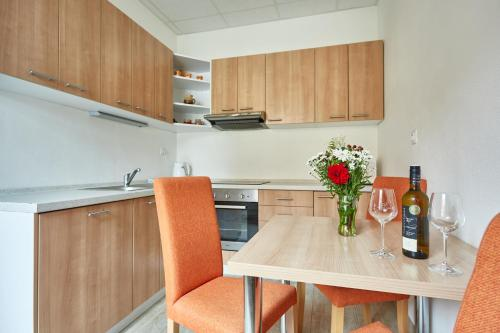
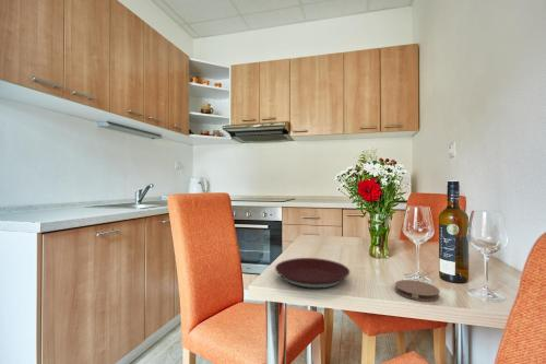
+ coaster [394,279,441,303]
+ plate [274,257,351,290]
